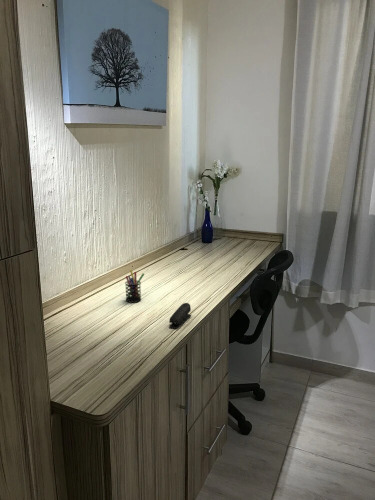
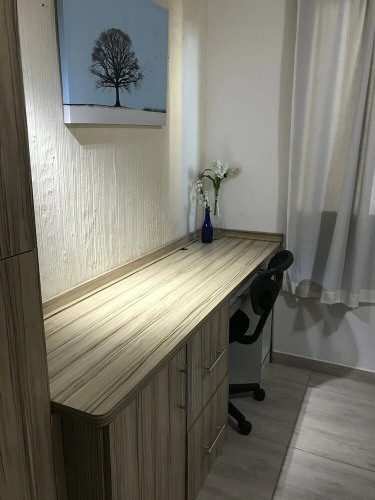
- pen holder [124,269,145,304]
- stapler [168,302,192,329]
